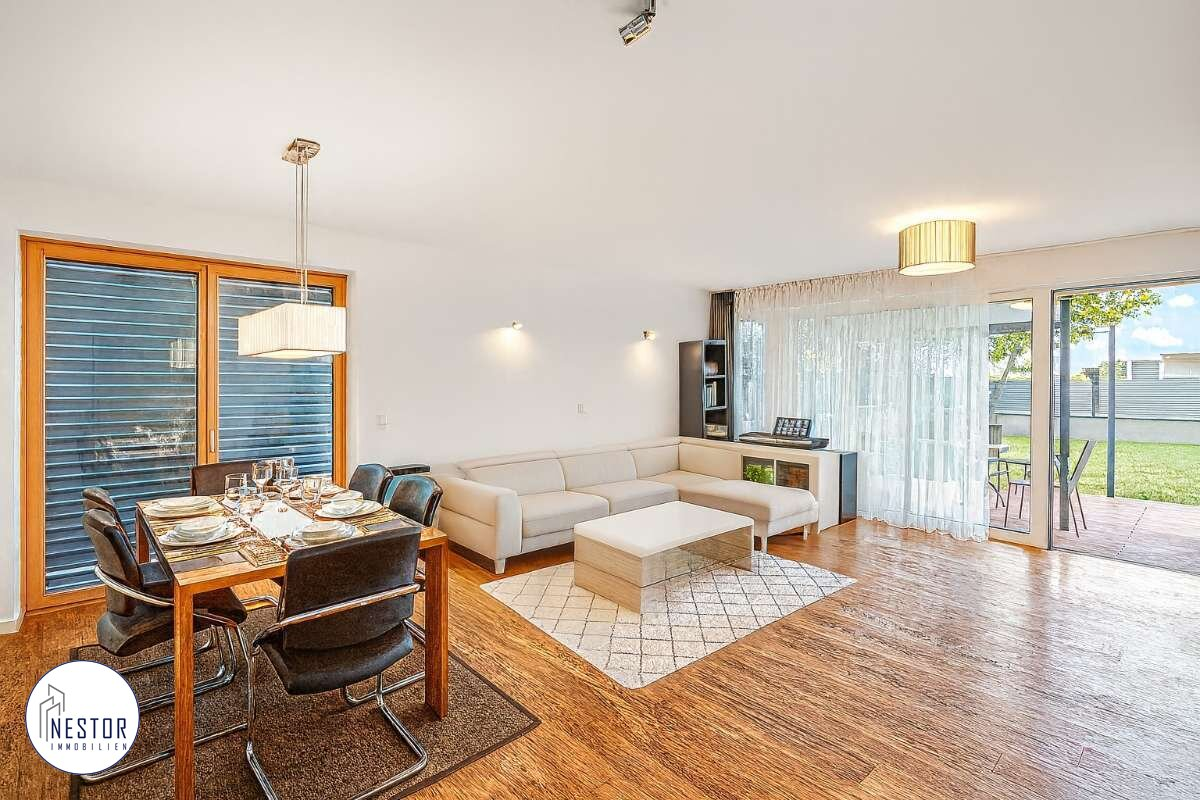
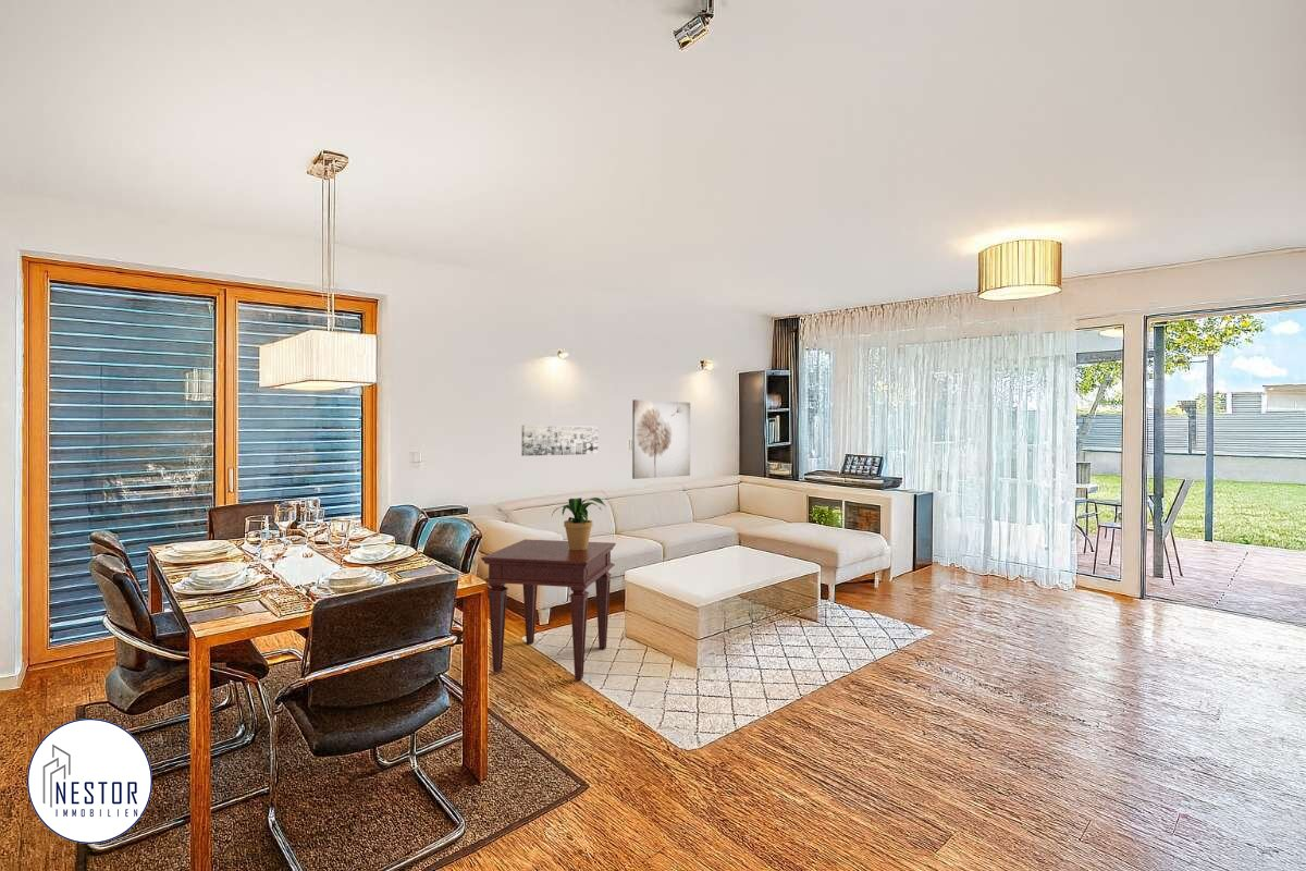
+ potted plant [551,496,606,550]
+ side table [480,538,617,680]
+ wall art [520,425,599,457]
+ wall art [631,398,691,480]
